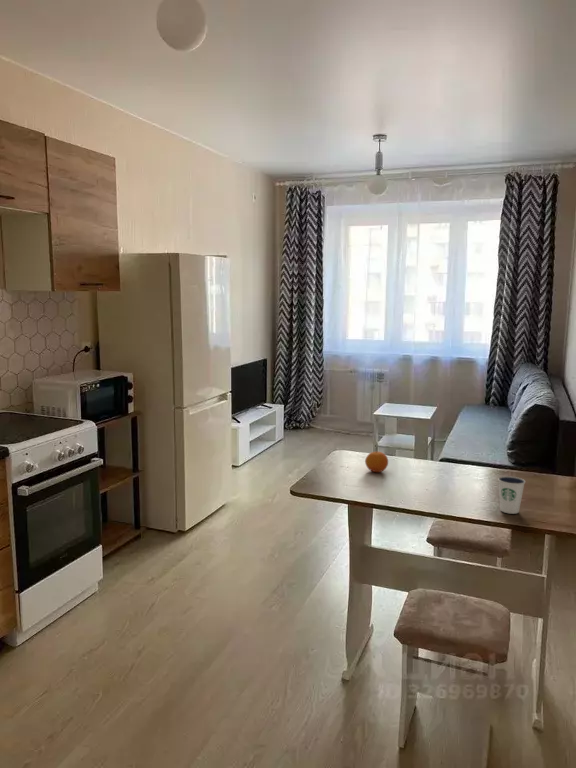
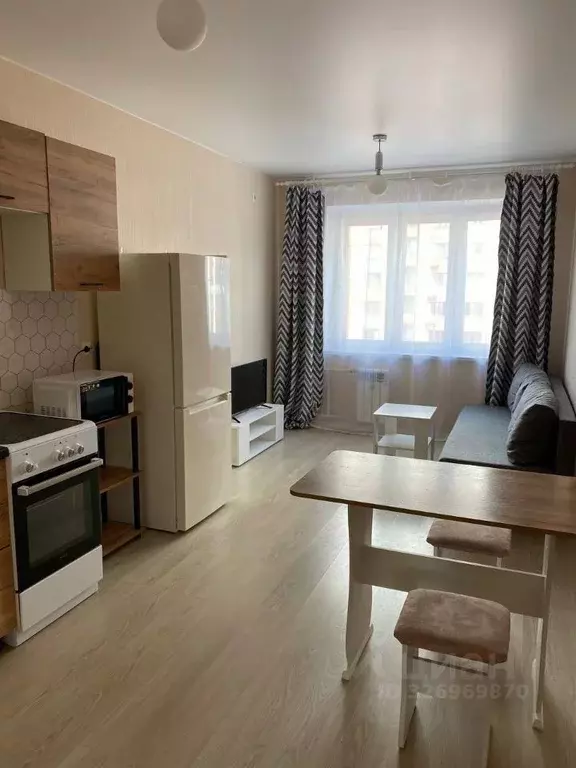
- dixie cup [497,475,526,515]
- fruit [364,451,389,473]
